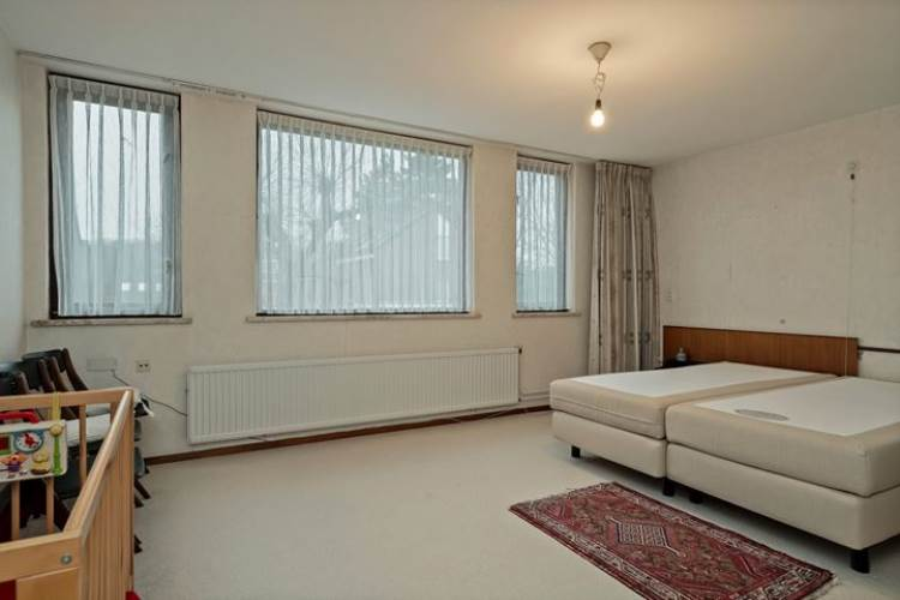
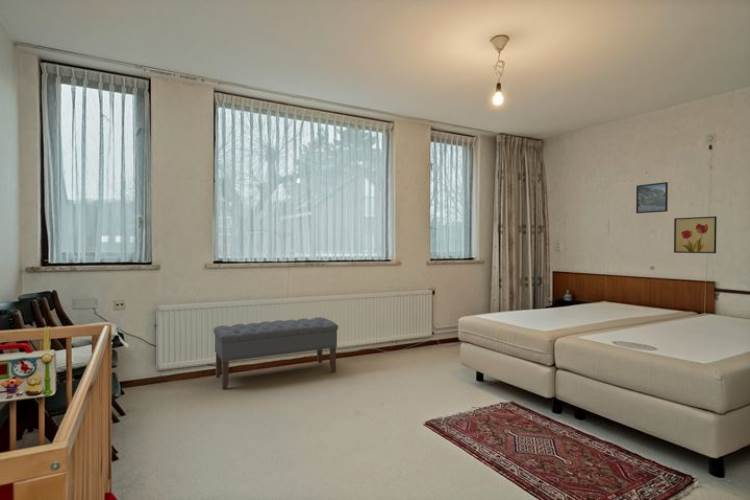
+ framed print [635,181,669,214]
+ wall art [673,215,718,254]
+ bench [213,316,339,390]
